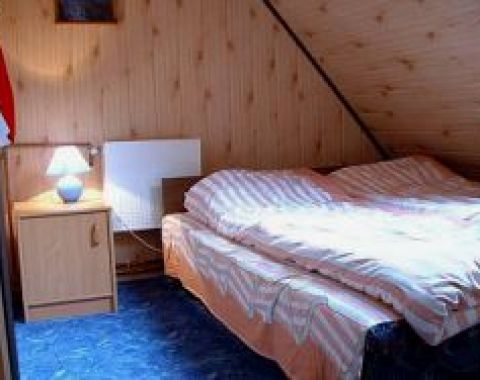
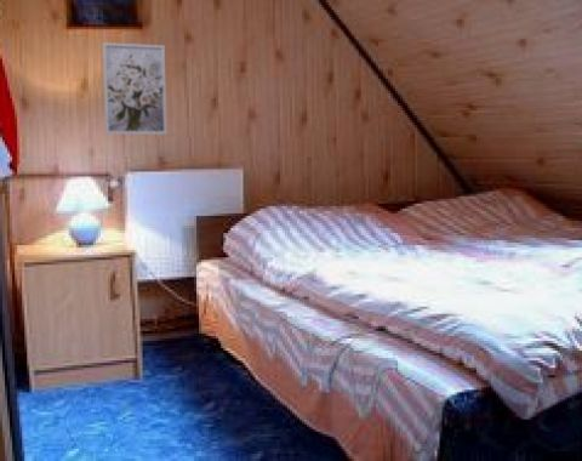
+ wall art [101,41,167,136]
